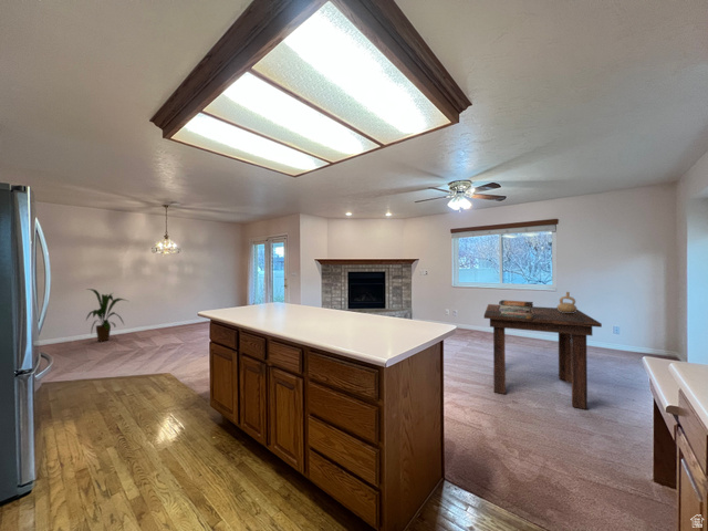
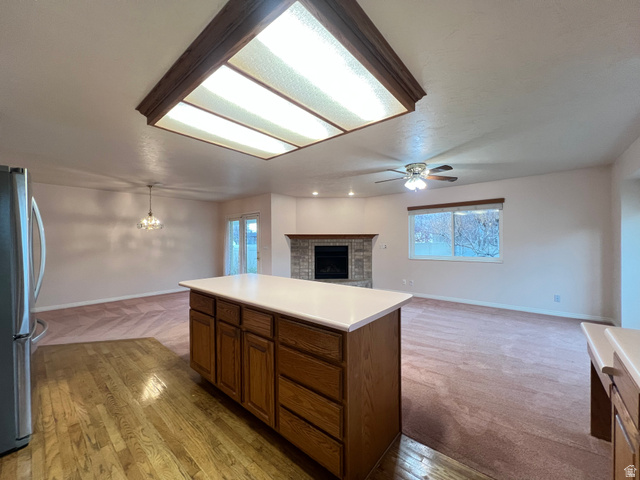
- ceramic jug [556,291,579,313]
- house plant [85,288,128,343]
- dining table [483,303,603,410]
- book stack [498,299,534,319]
